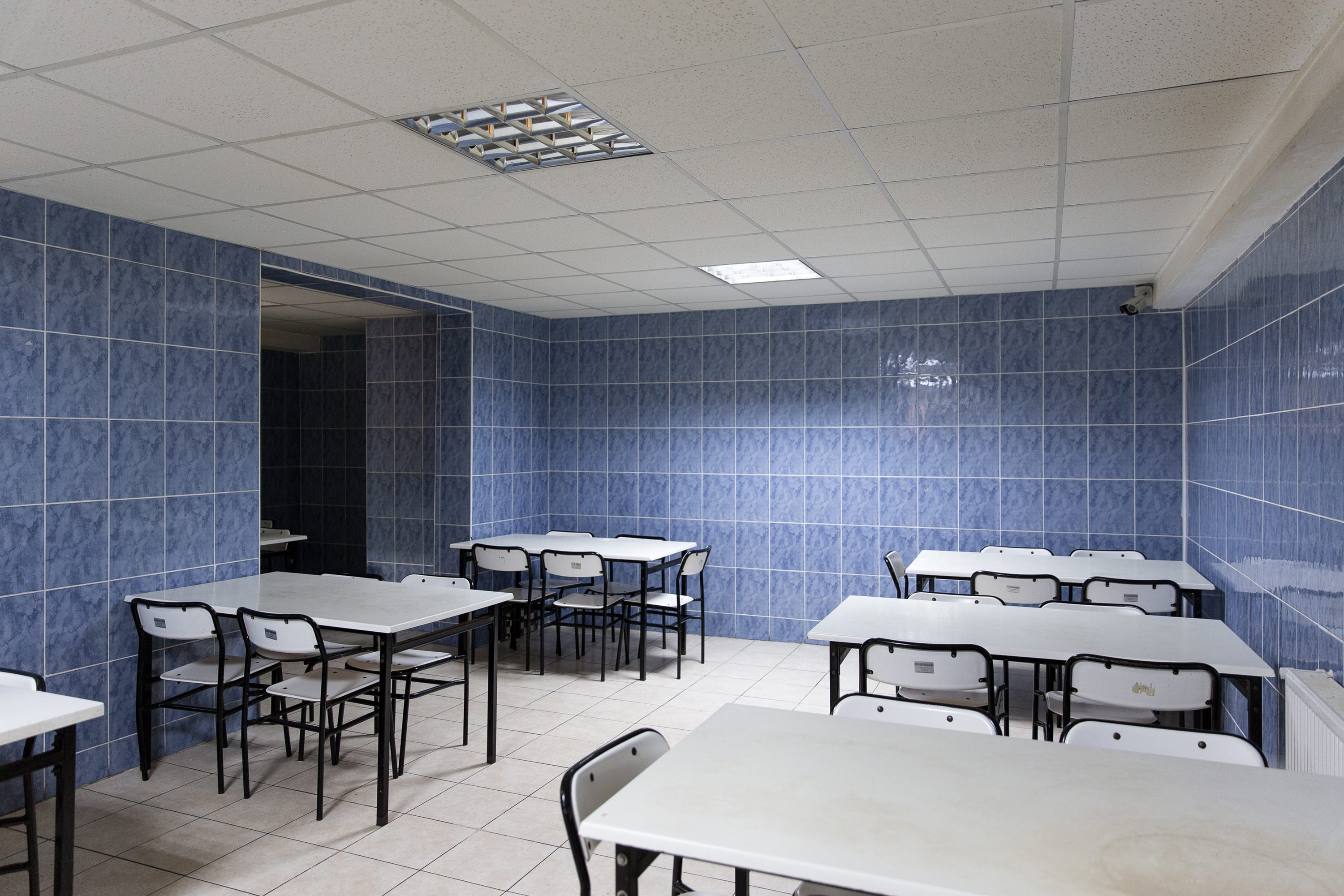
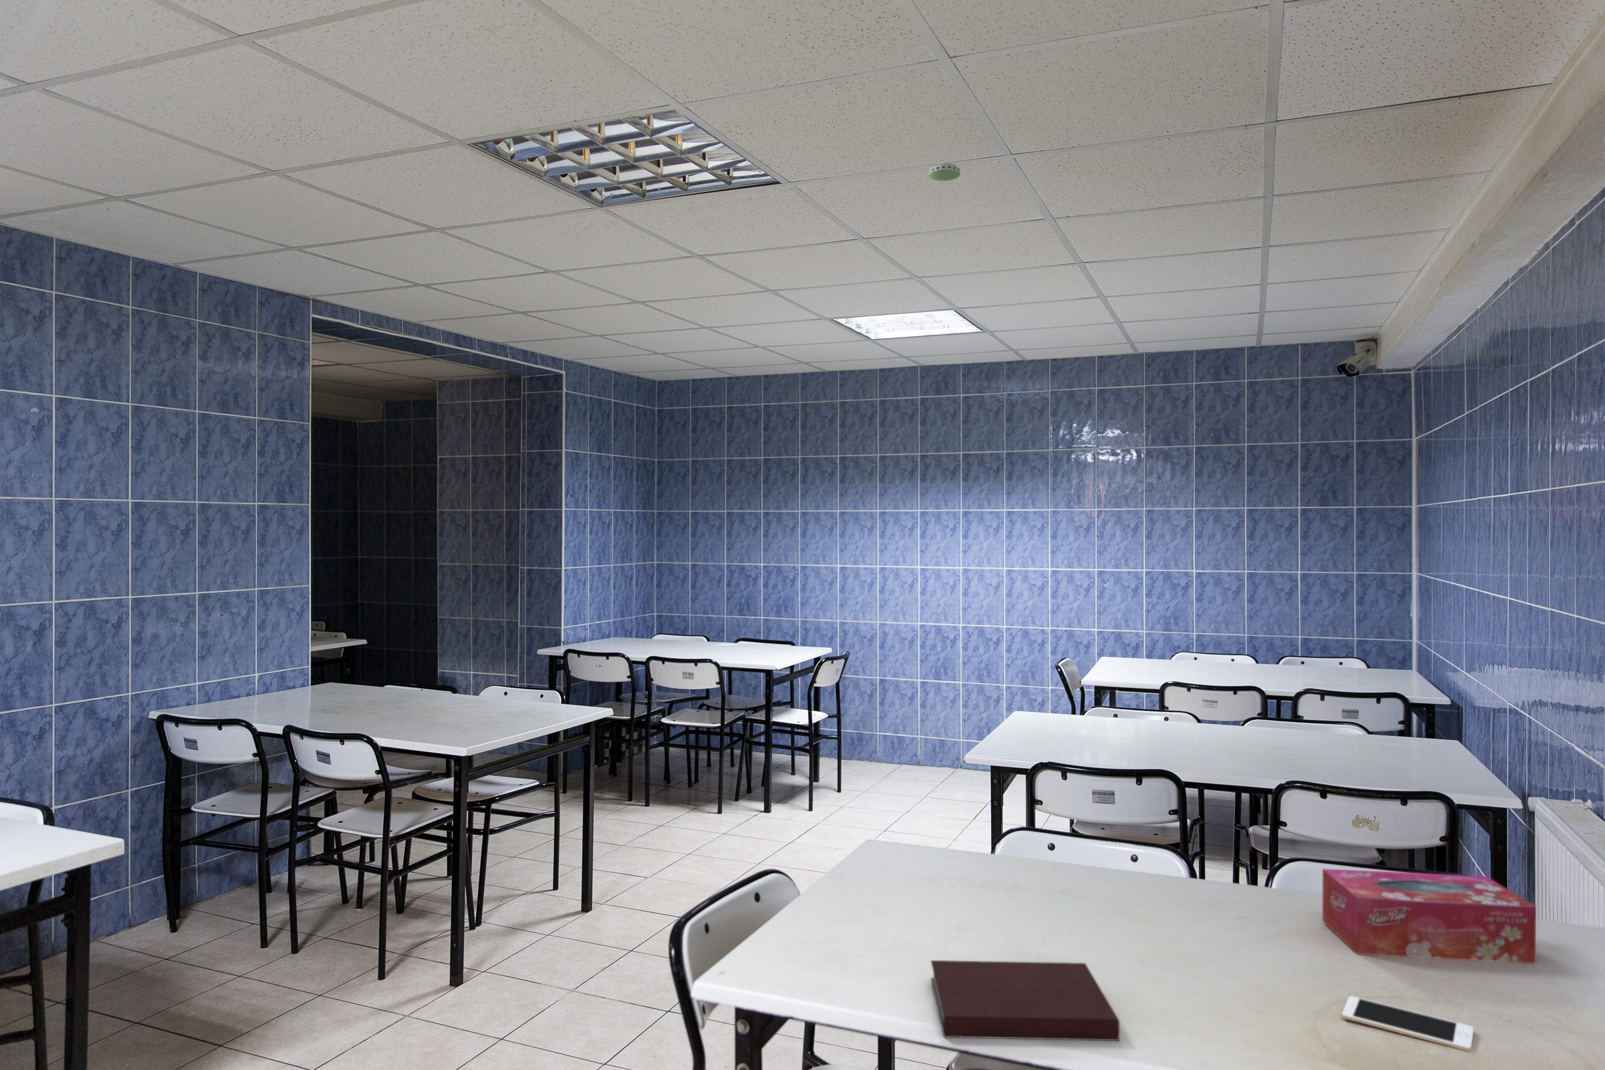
+ notebook [930,960,1120,1041]
+ tissue box [1322,868,1537,965]
+ cell phone [1342,996,1474,1052]
+ smoke detector [928,162,961,182]
